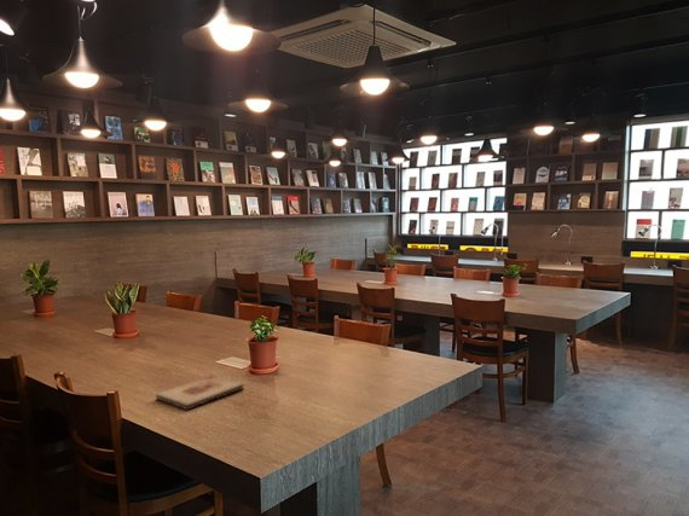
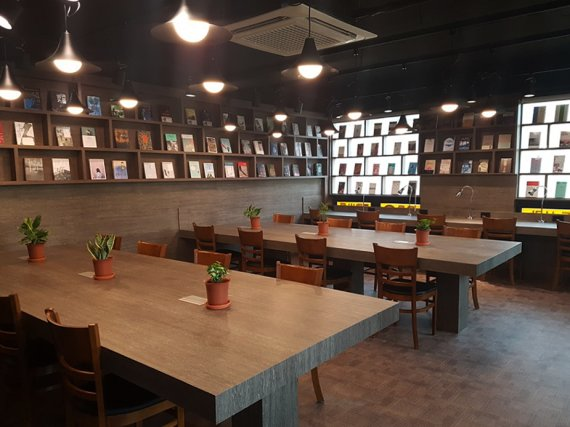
- wooden plaque [155,375,244,411]
